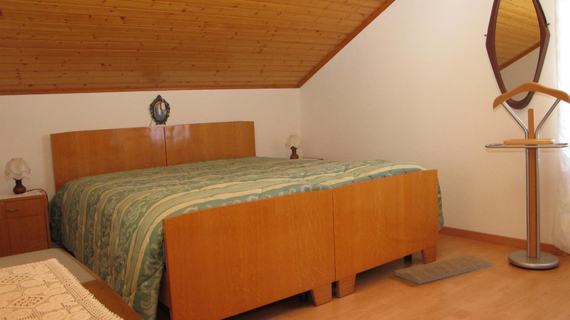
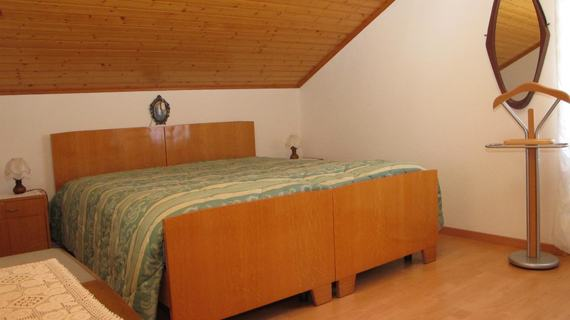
- woven basket [394,254,494,285]
